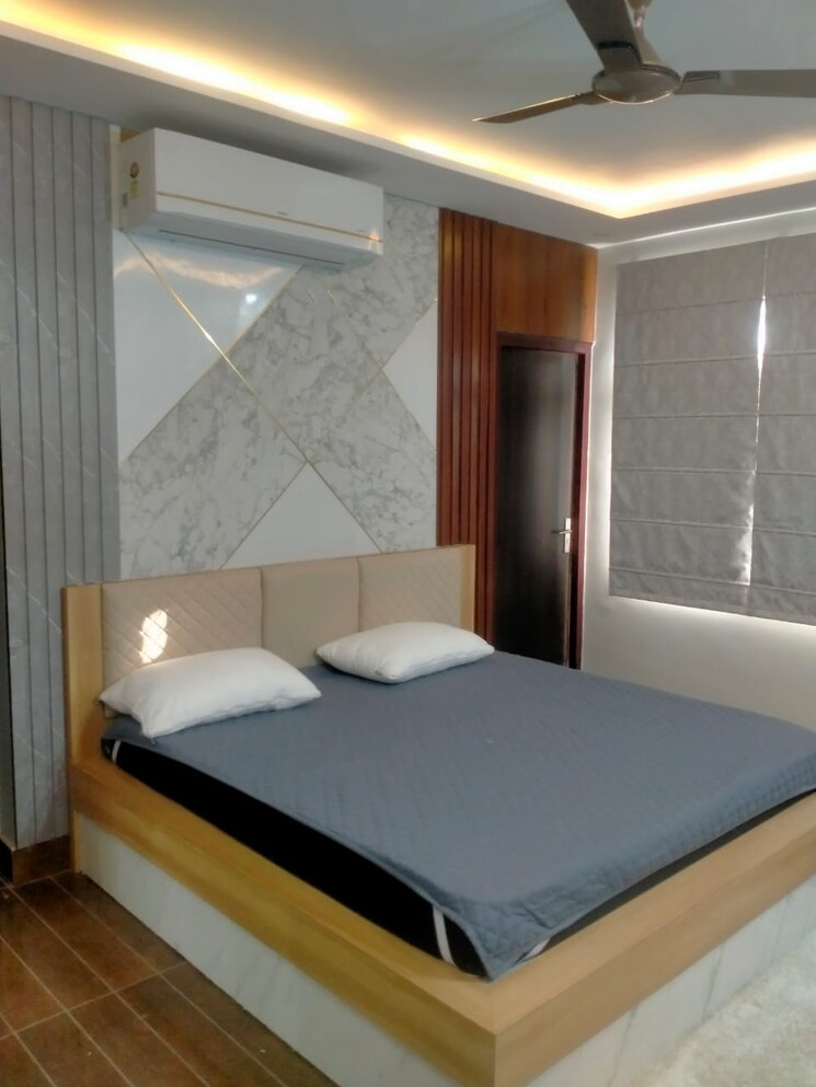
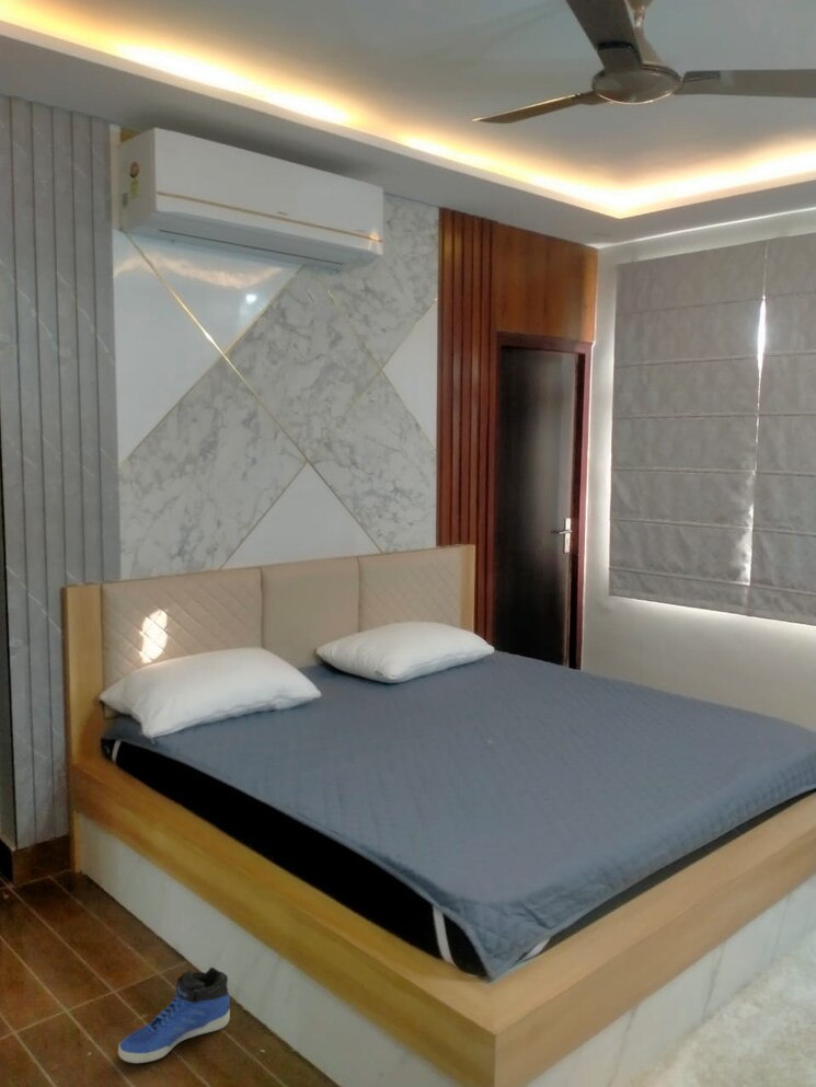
+ sneaker [117,967,231,1064]
